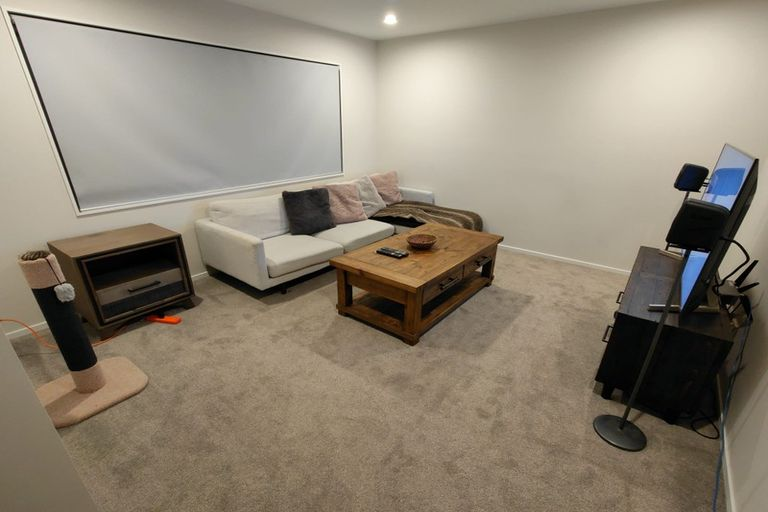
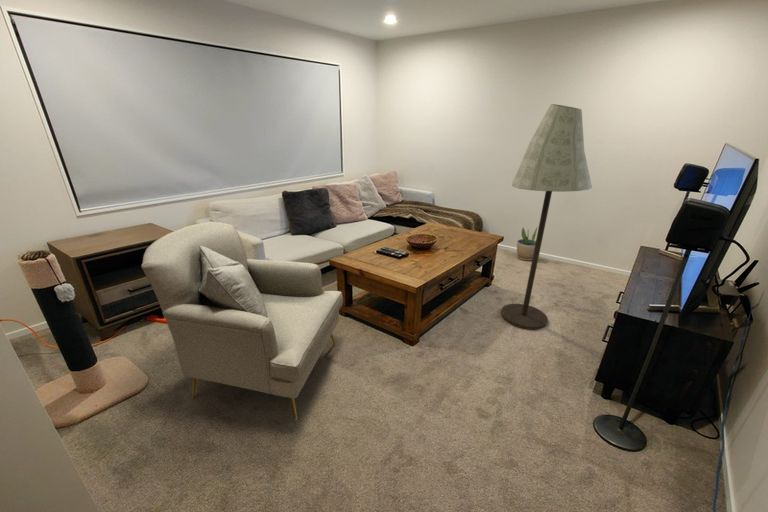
+ floor lamp [500,103,593,331]
+ potted plant [516,227,538,262]
+ armchair [140,221,344,421]
